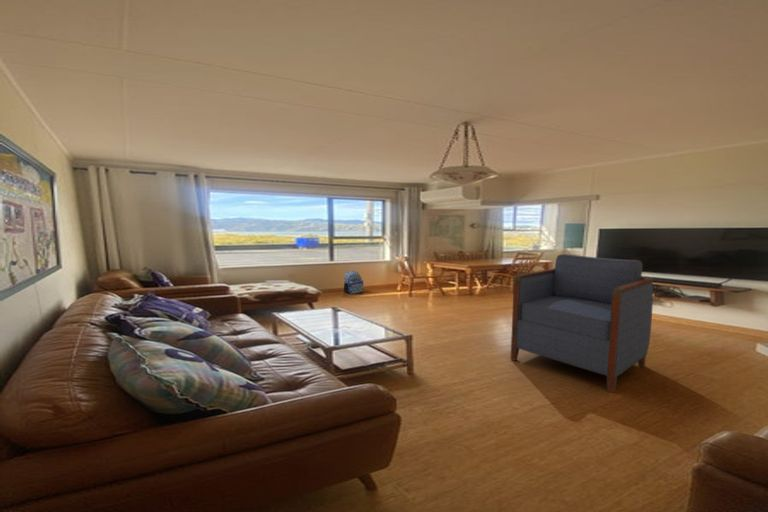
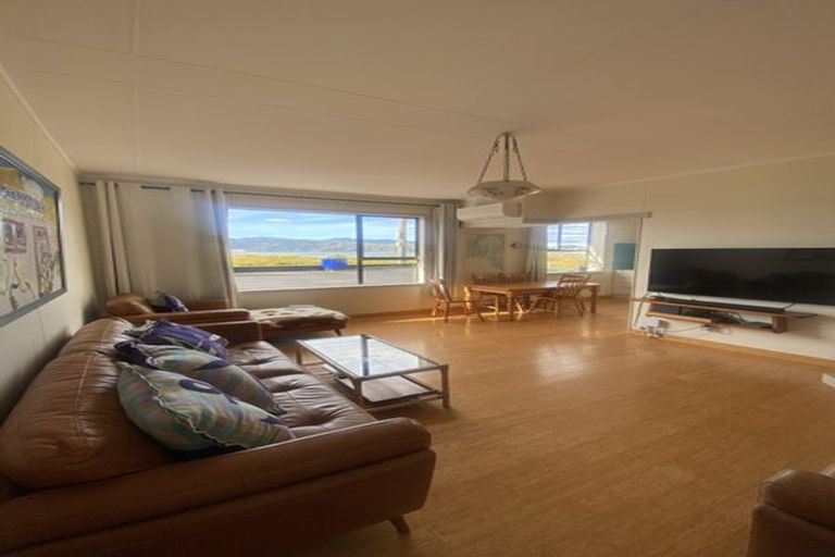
- armchair [510,253,655,394]
- backpack [343,270,365,295]
